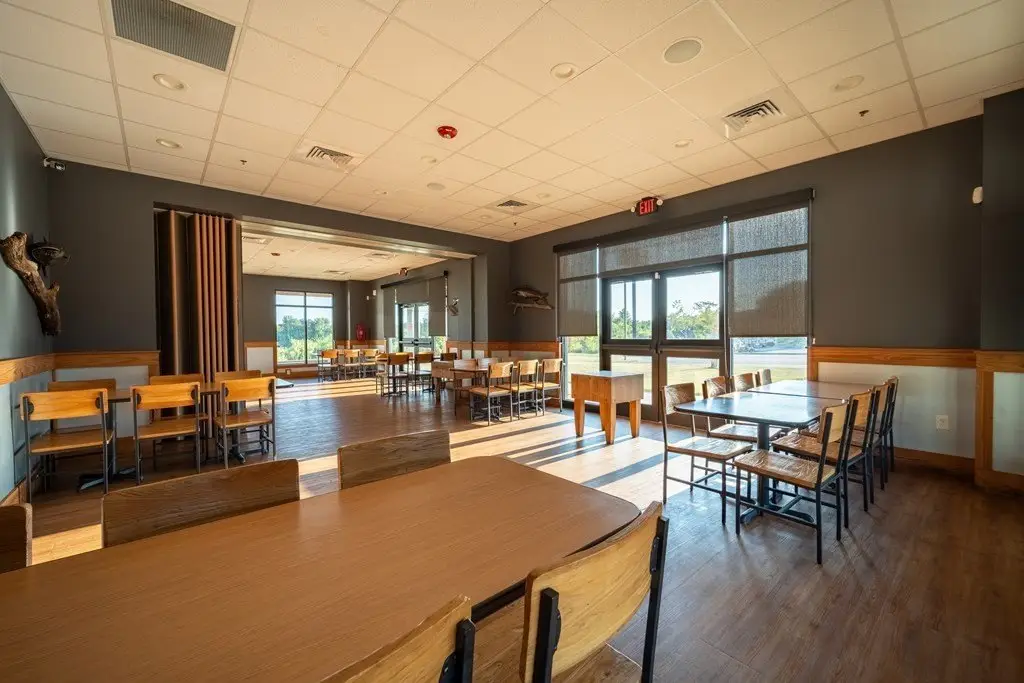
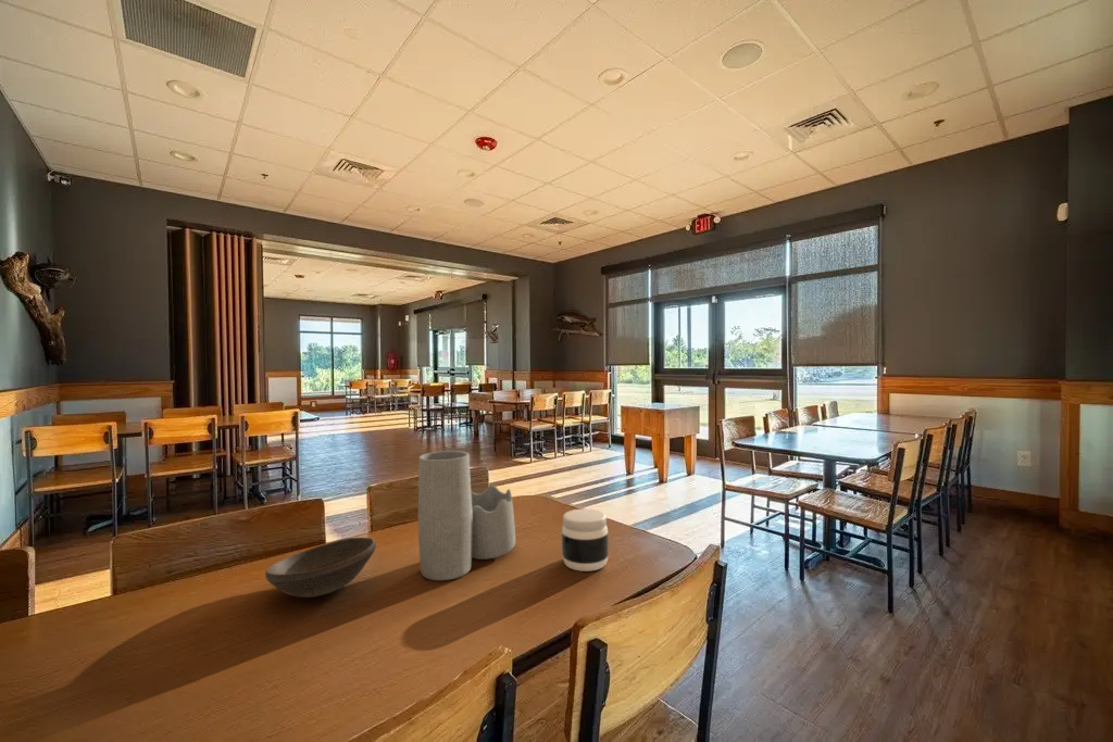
+ vase [416,450,516,581]
+ bowl [264,537,377,599]
+ jar [561,508,610,573]
